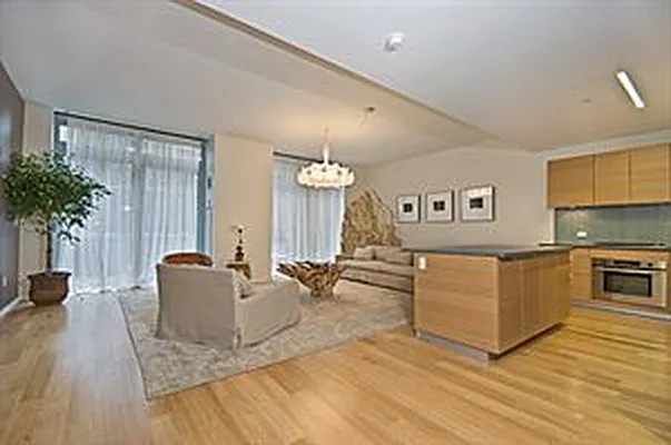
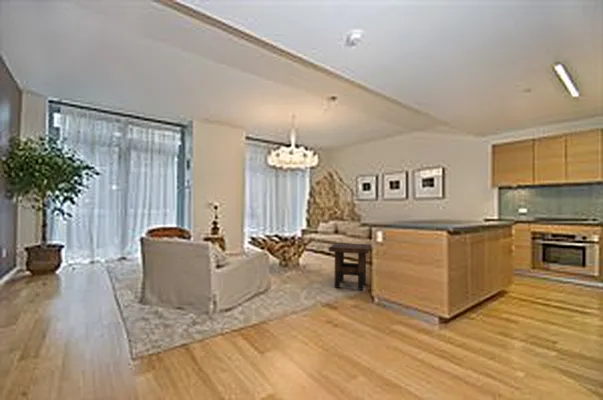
+ side table [328,242,372,291]
